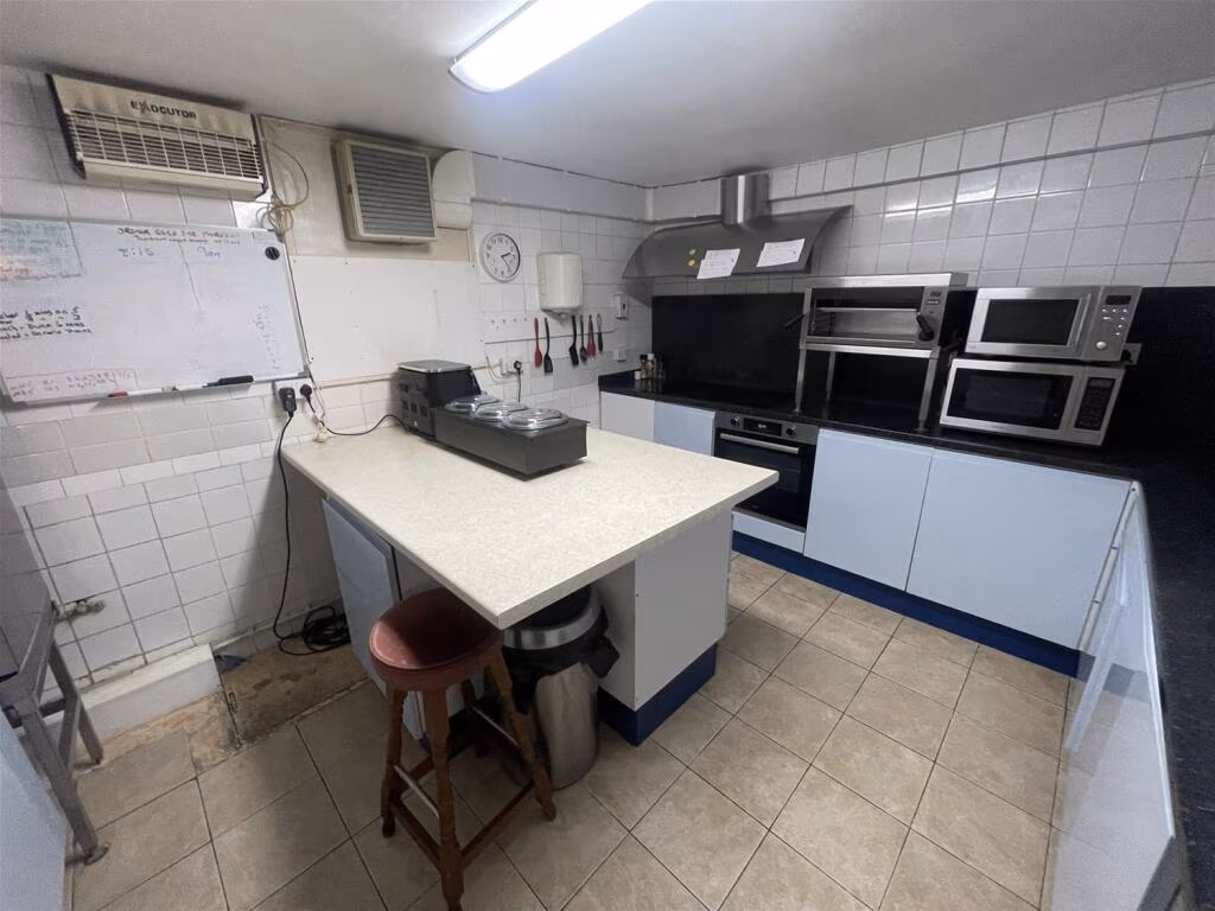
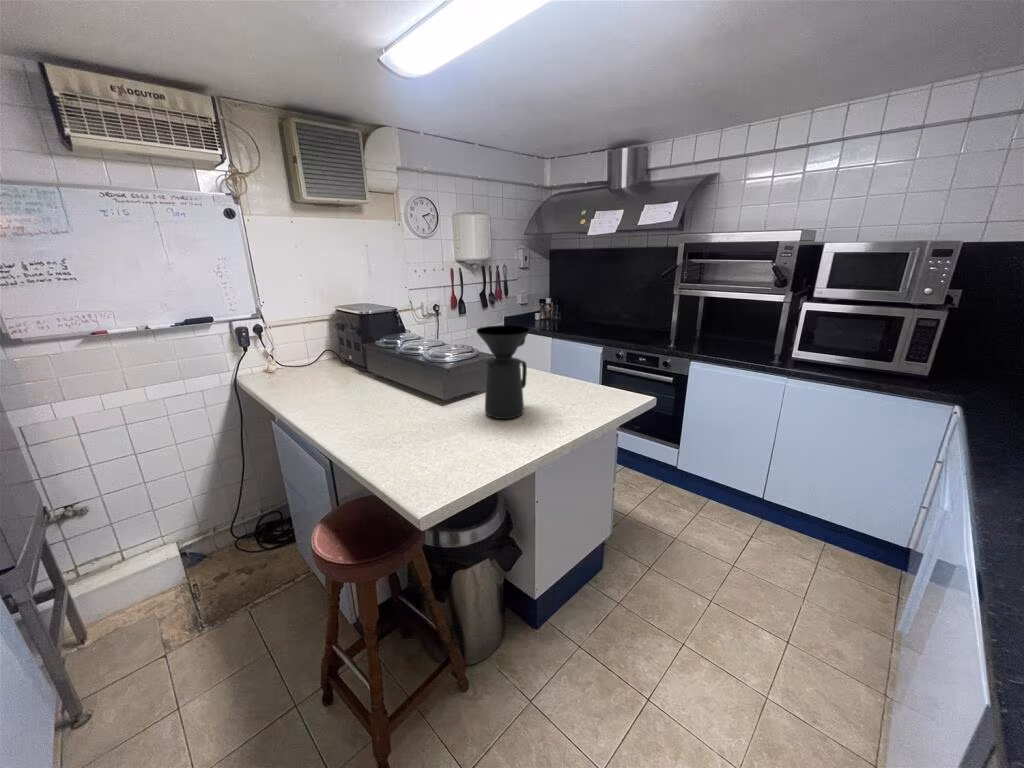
+ coffee maker [475,324,531,420]
